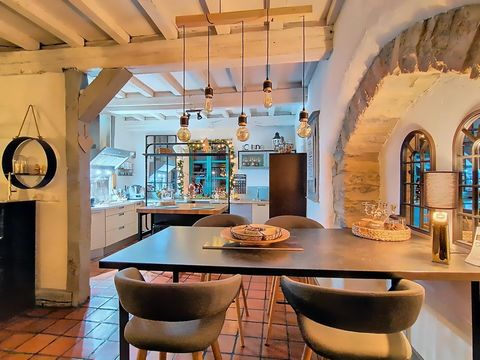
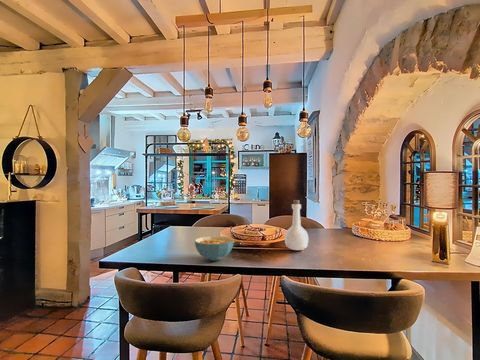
+ bottle [284,199,309,251]
+ cereal bowl [194,235,235,262]
